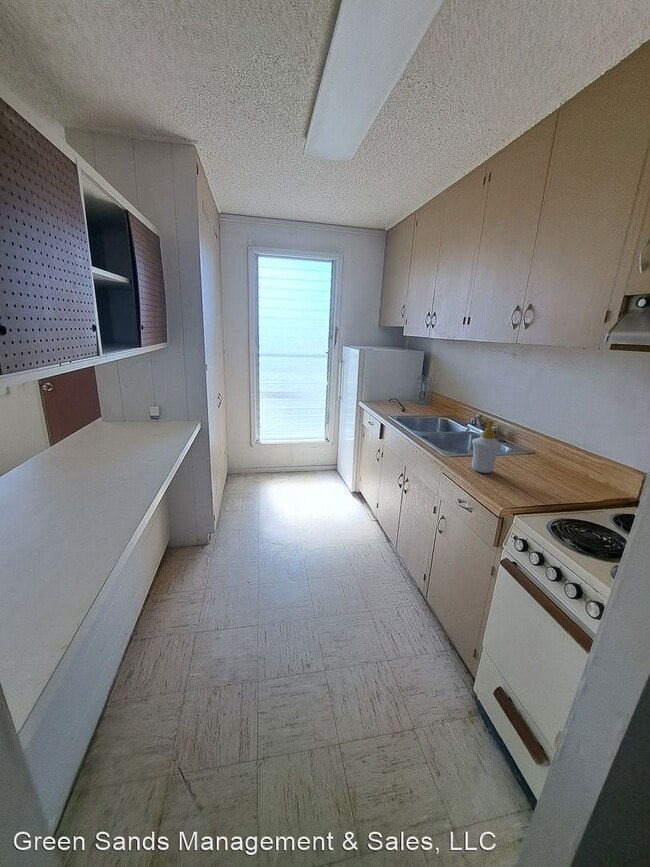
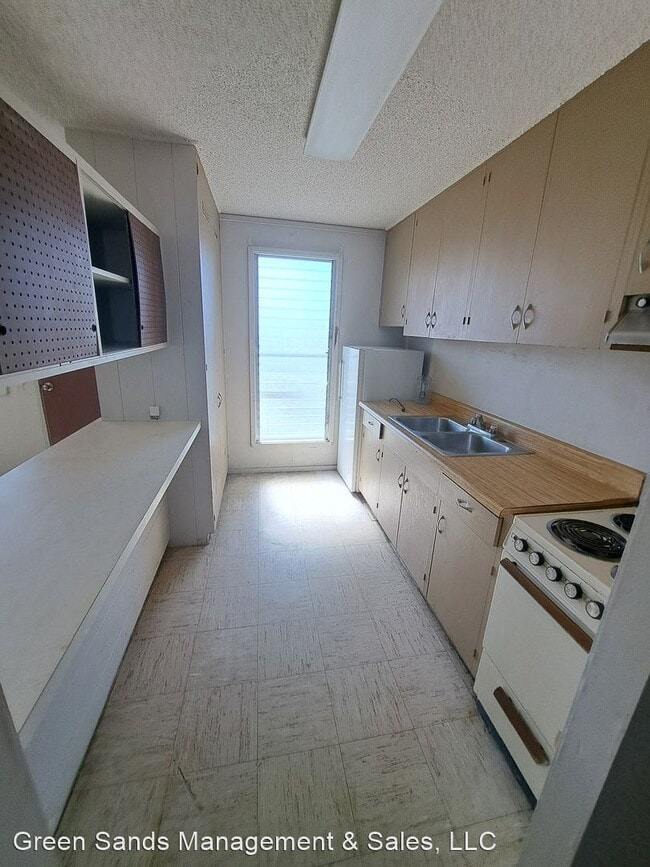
- soap bottle [471,417,503,474]
